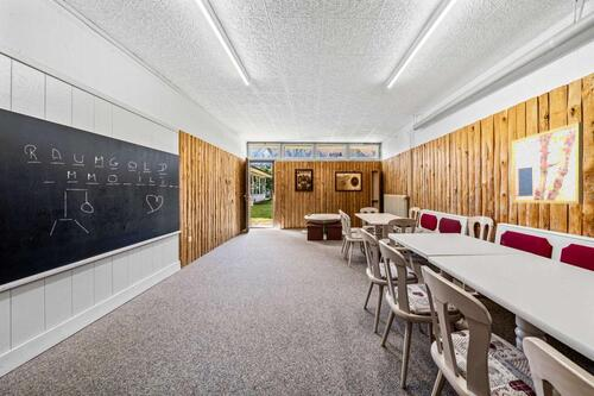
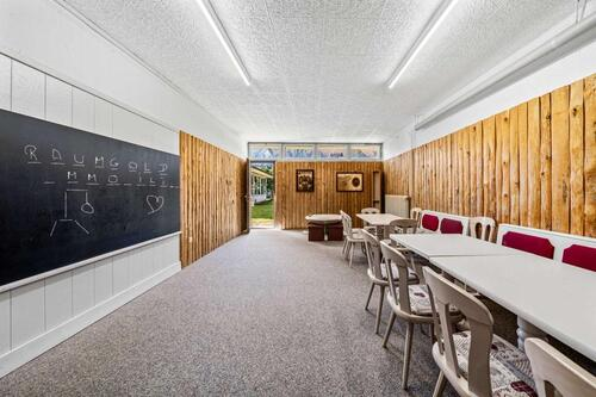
- wall art [511,121,584,206]
